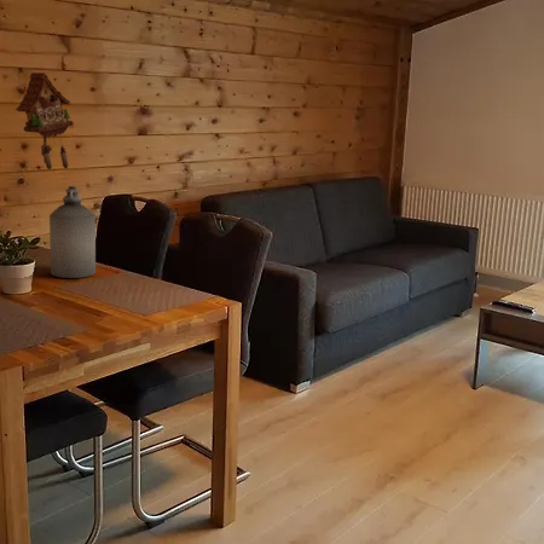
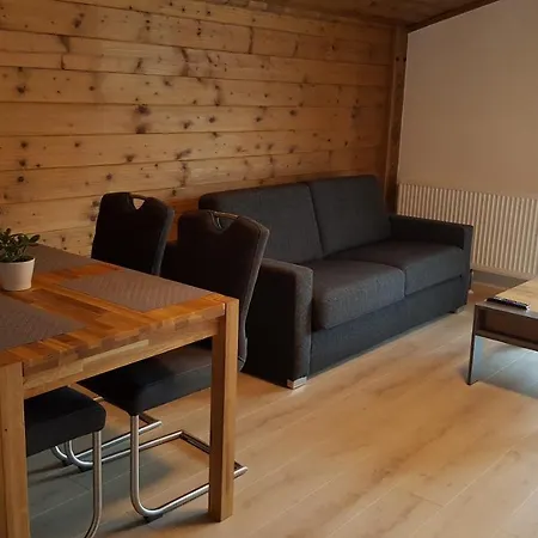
- bottle [48,185,97,279]
- cuckoo clock [15,71,75,170]
